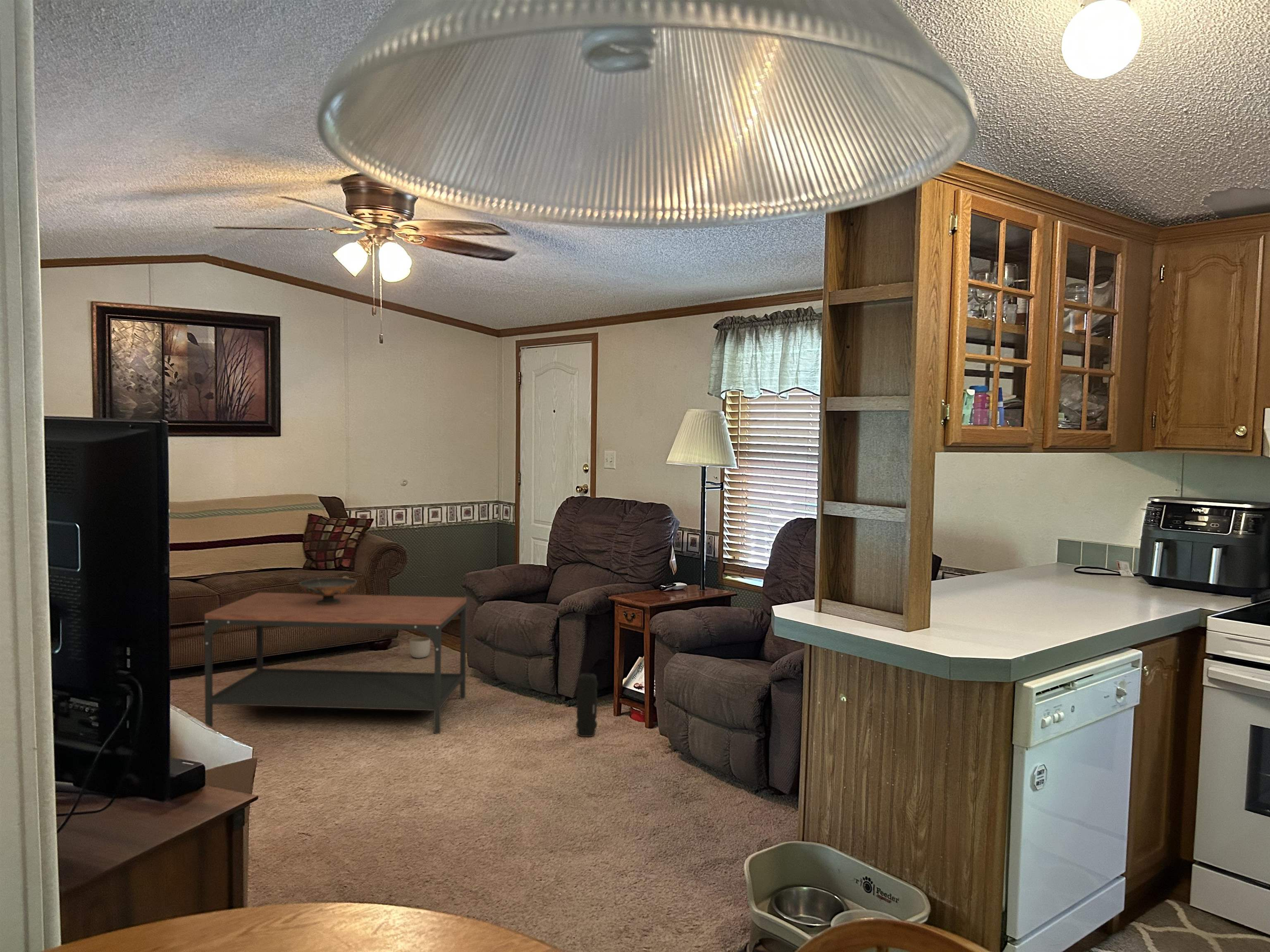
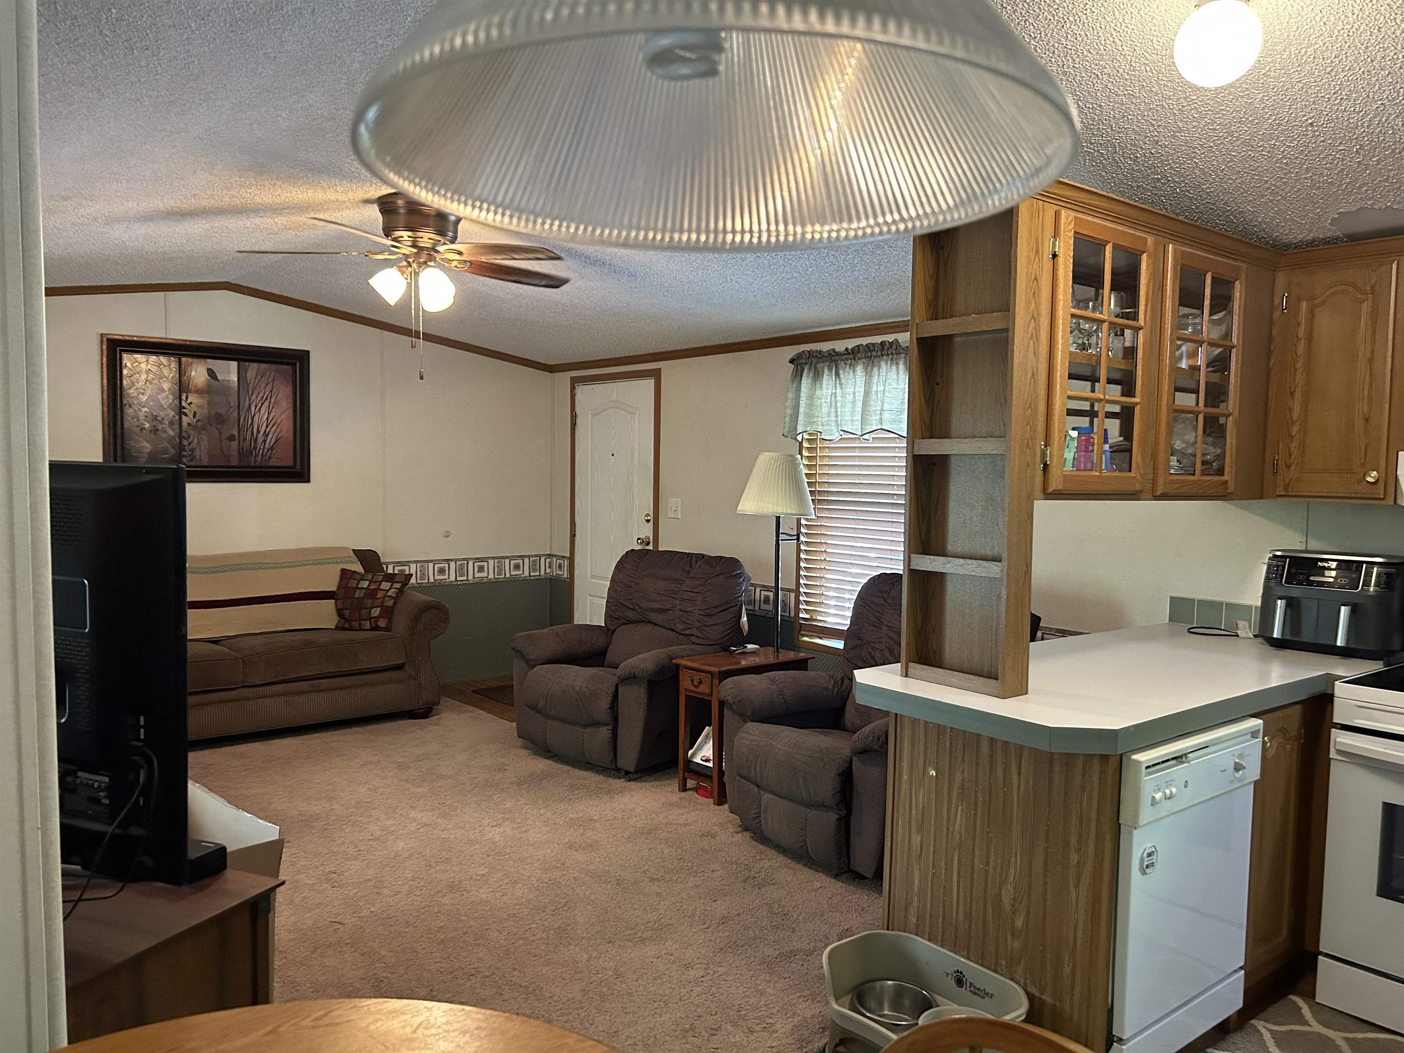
- planter [409,636,431,659]
- speaker [575,673,598,737]
- coffee table [204,592,467,735]
- decorative bowl [298,576,358,605]
